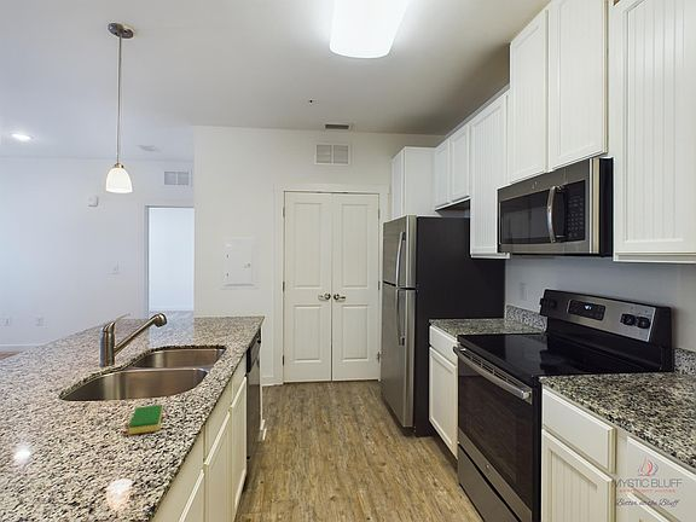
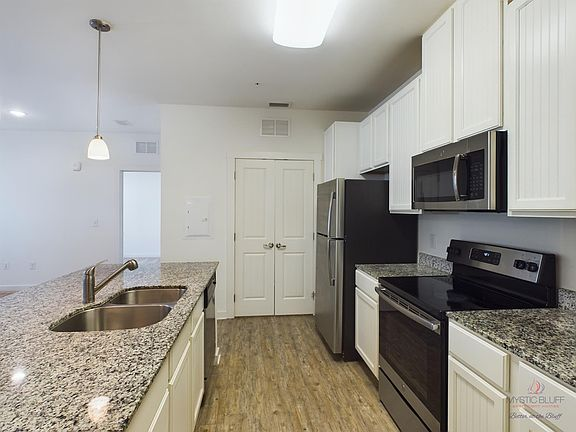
- dish sponge [128,404,163,435]
